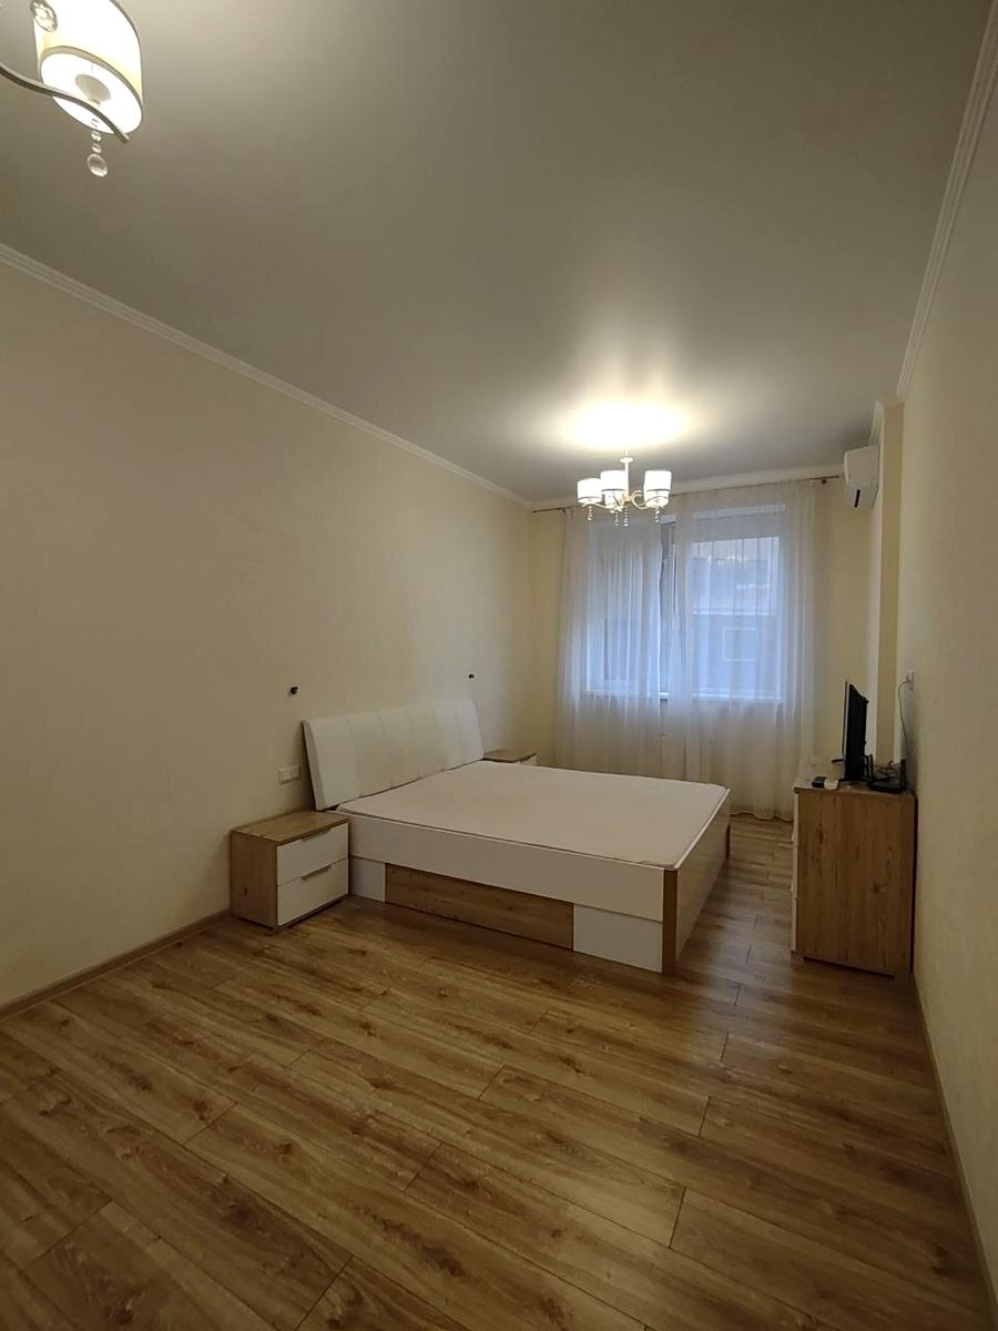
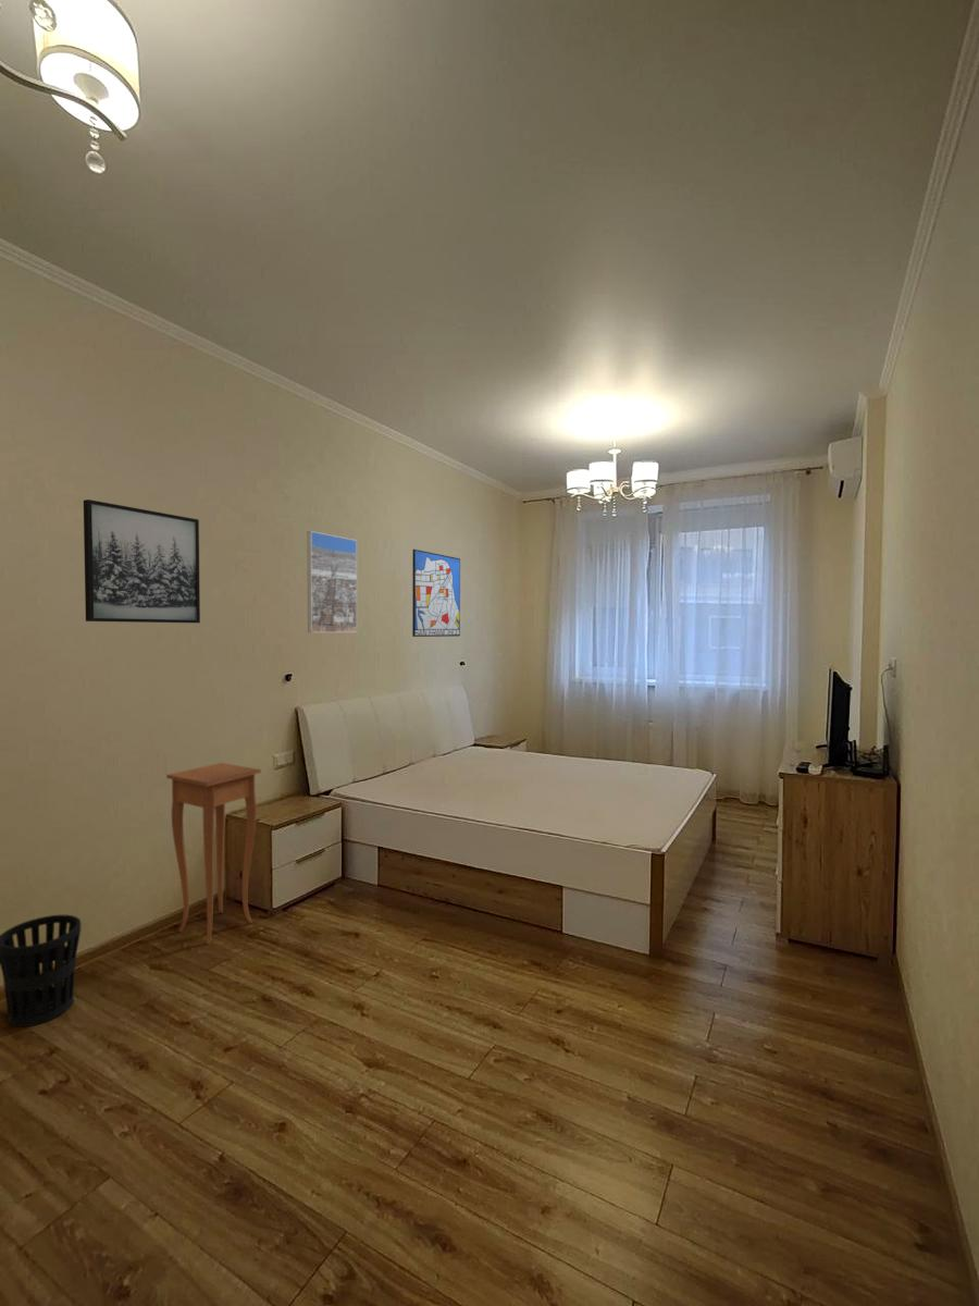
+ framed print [307,530,358,633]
+ side table [165,762,262,946]
+ wall art [411,549,461,638]
+ wastebasket [0,914,83,1028]
+ wall art [83,498,201,624]
